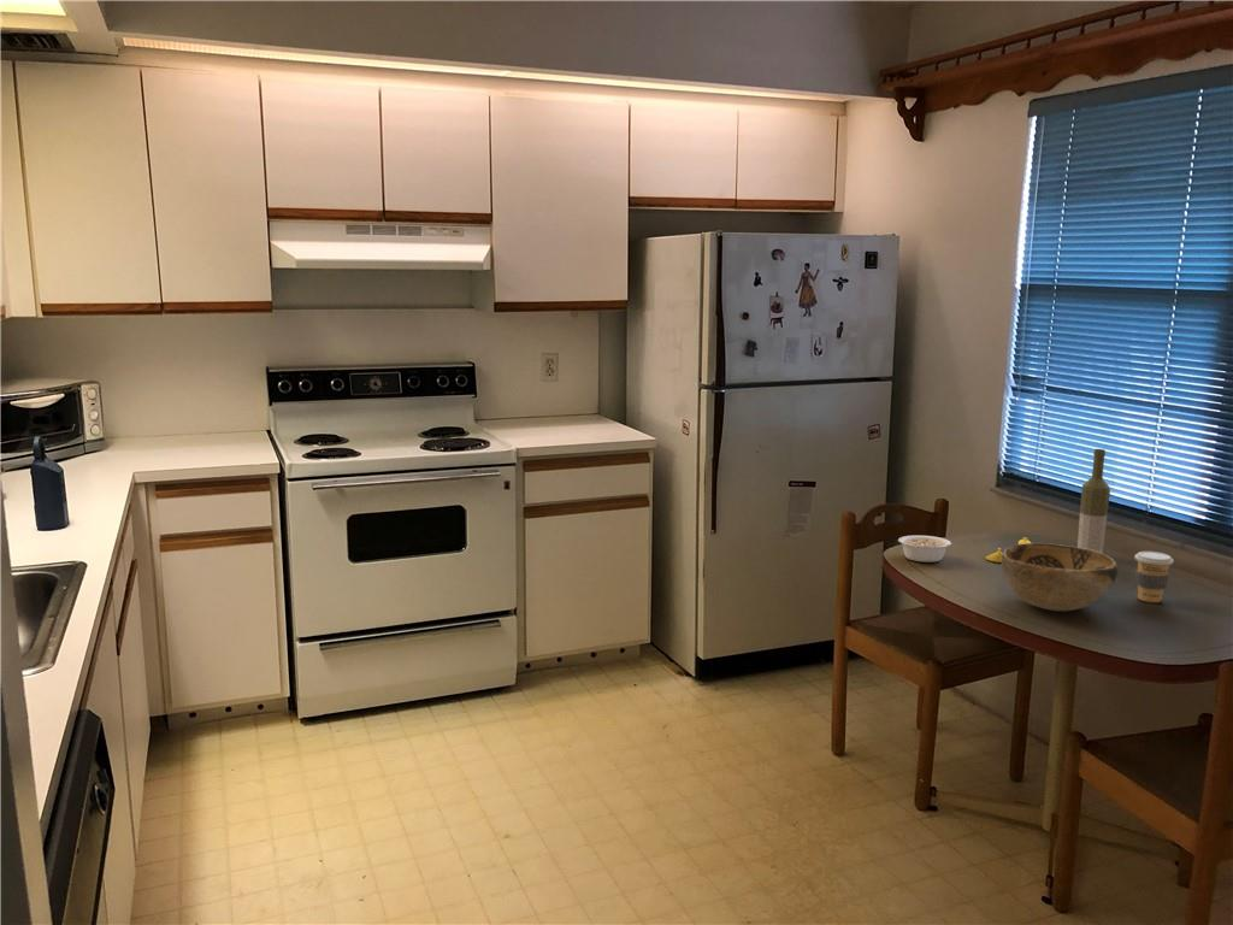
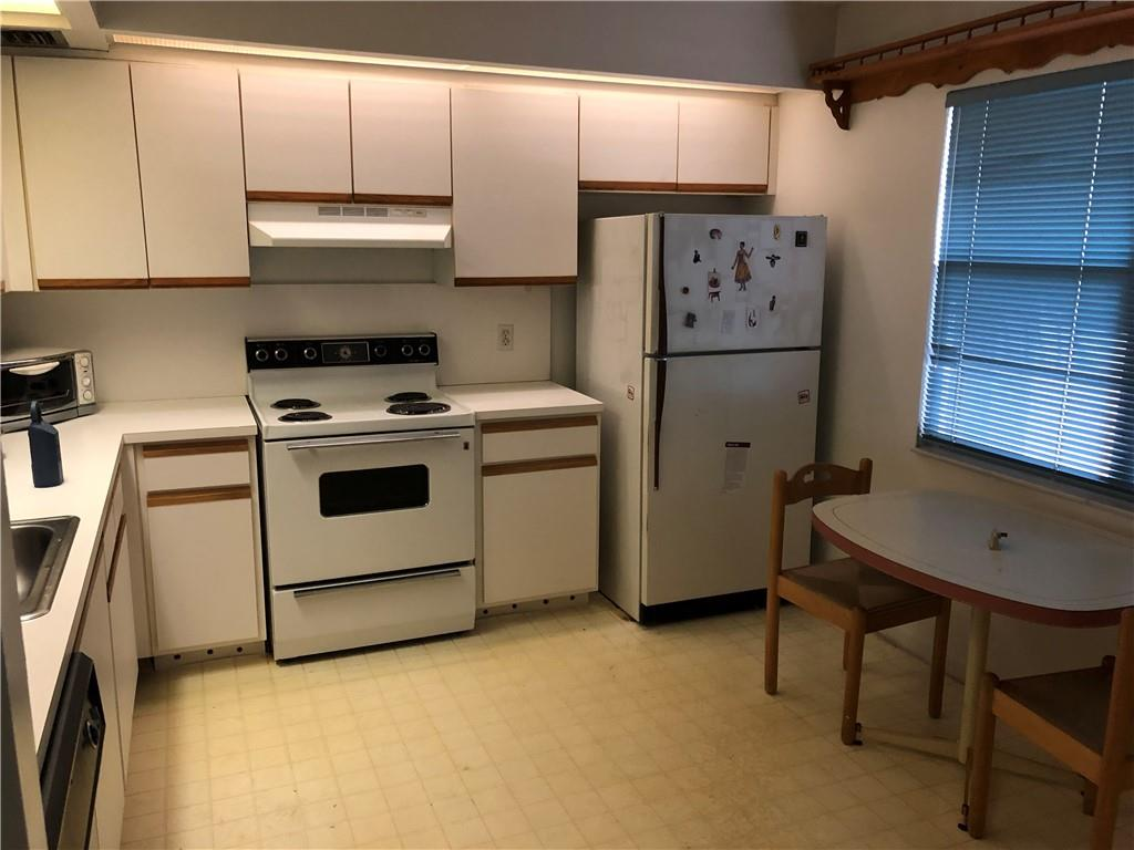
- coffee cup [1133,550,1175,603]
- decorative bowl [1001,542,1119,612]
- legume [897,535,956,564]
- bottle [1076,448,1111,554]
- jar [984,536,1032,564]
